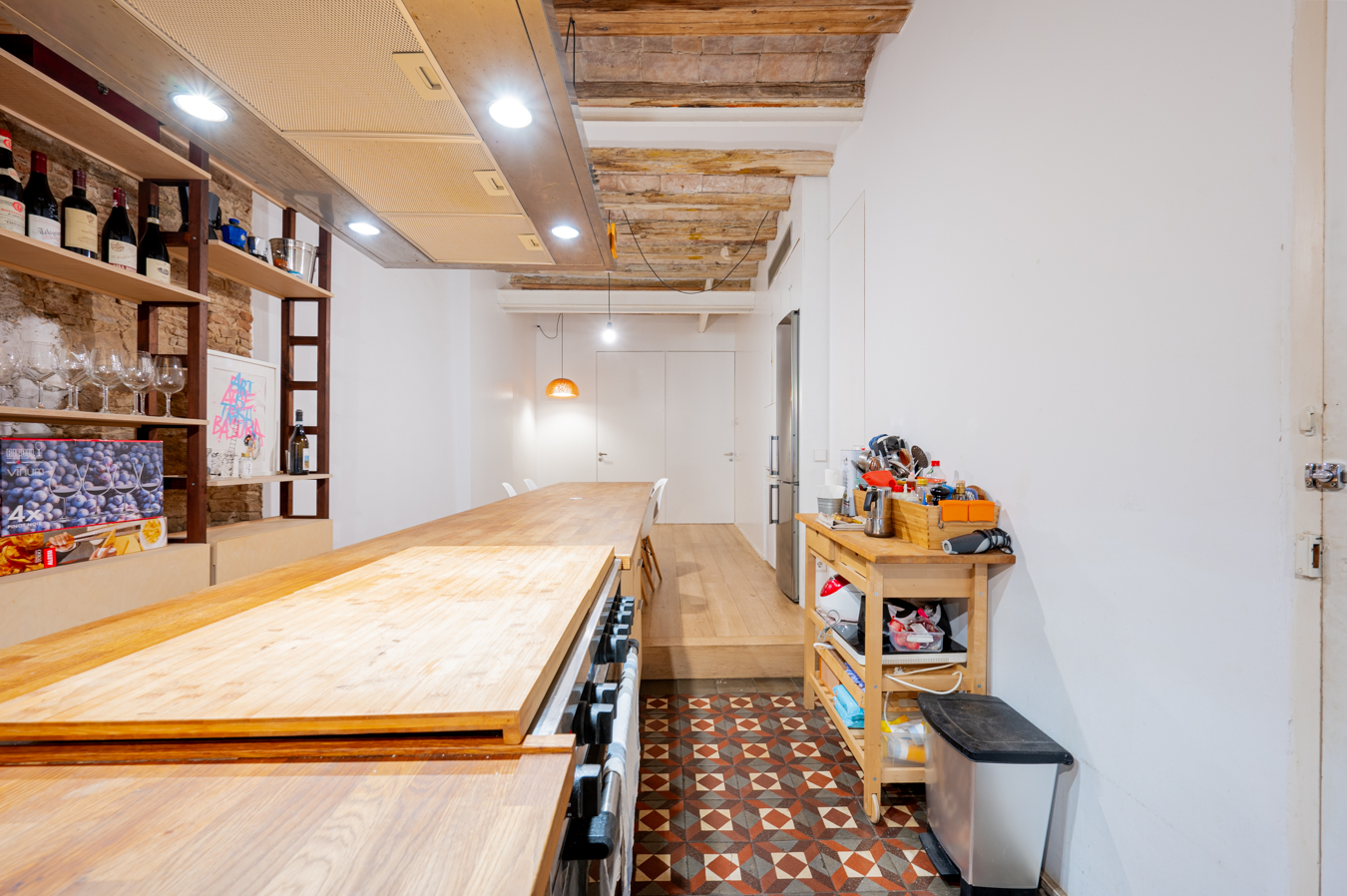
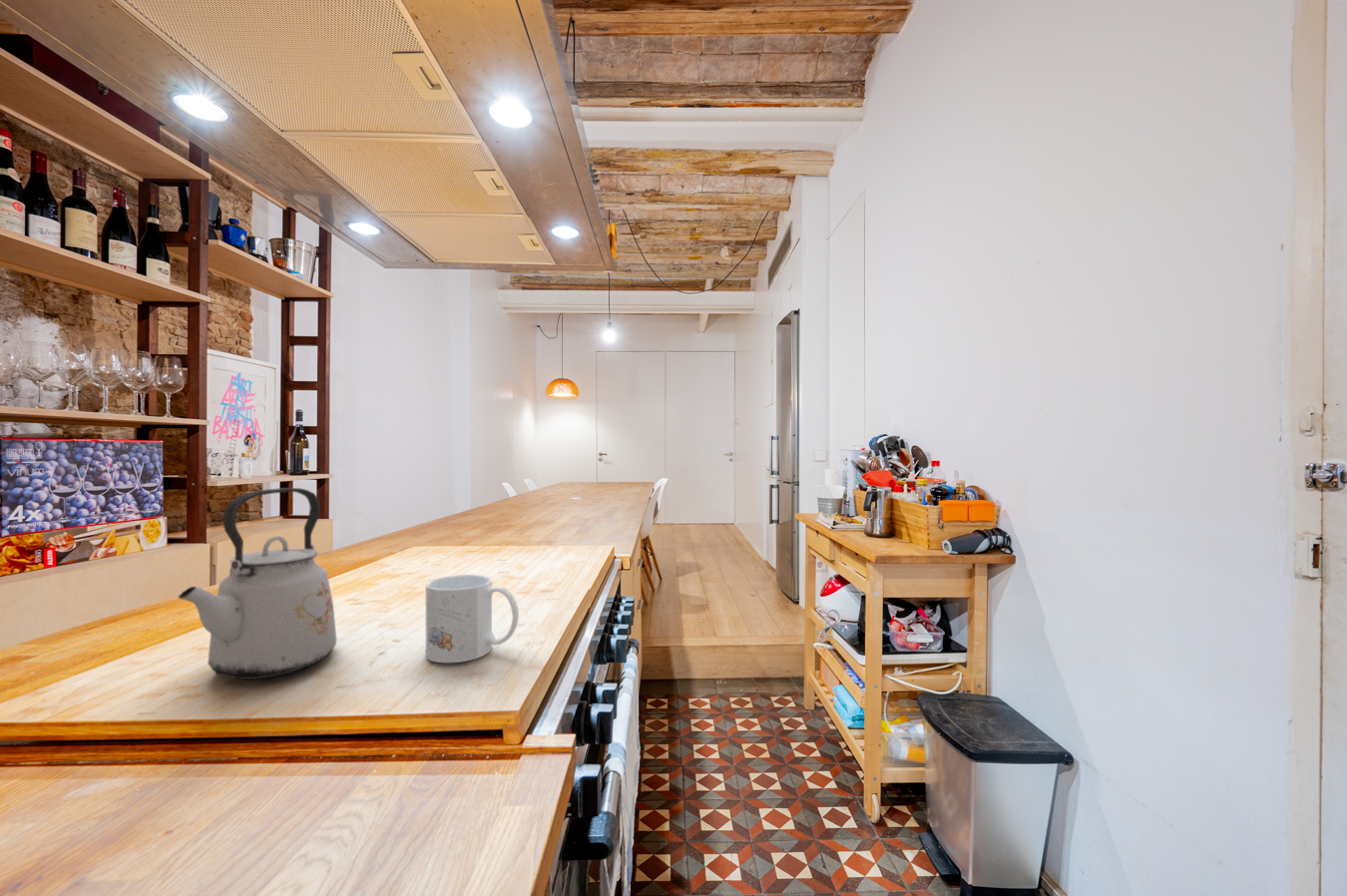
+ mug [425,574,520,664]
+ kettle [178,487,337,680]
